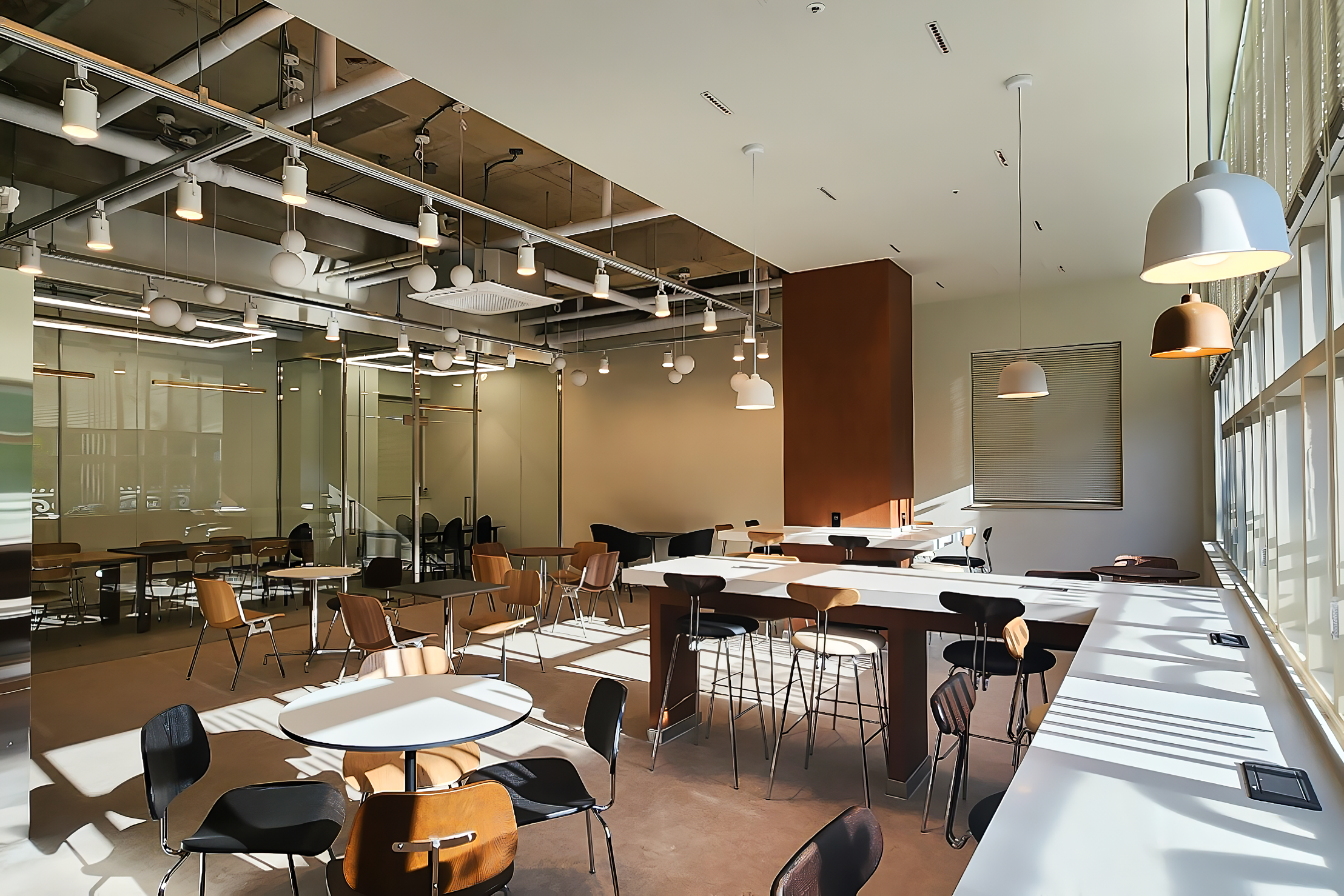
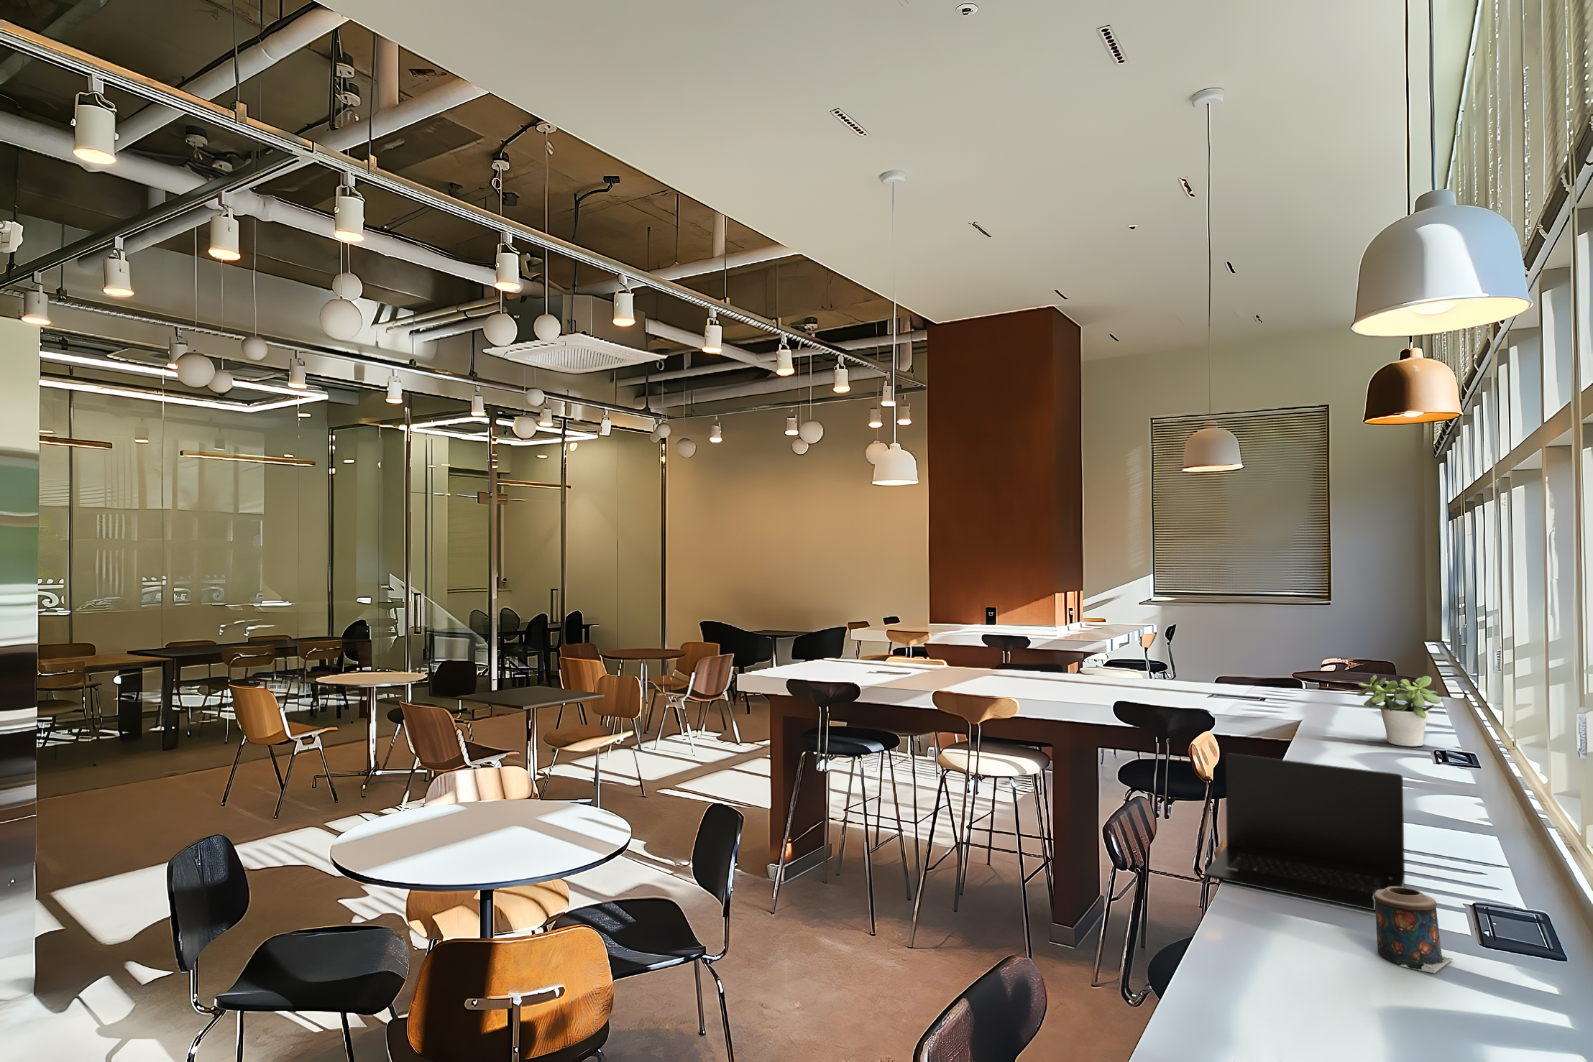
+ potted plant [1356,674,1442,747]
+ laptop [1203,753,1406,911]
+ candle [1374,887,1453,973]
